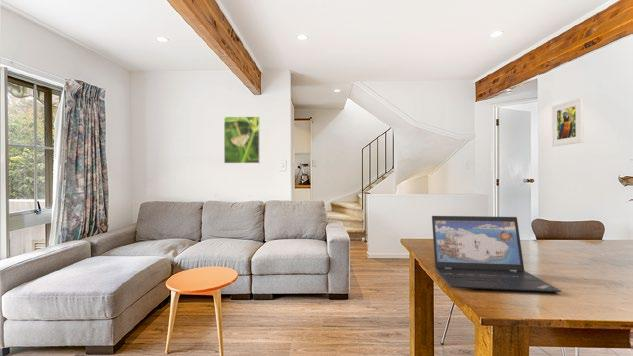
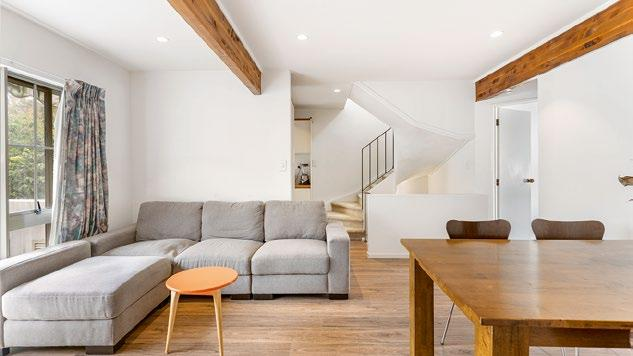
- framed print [223,116,261,164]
- laptop [431,215,562,293]
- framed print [551,96,584,147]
